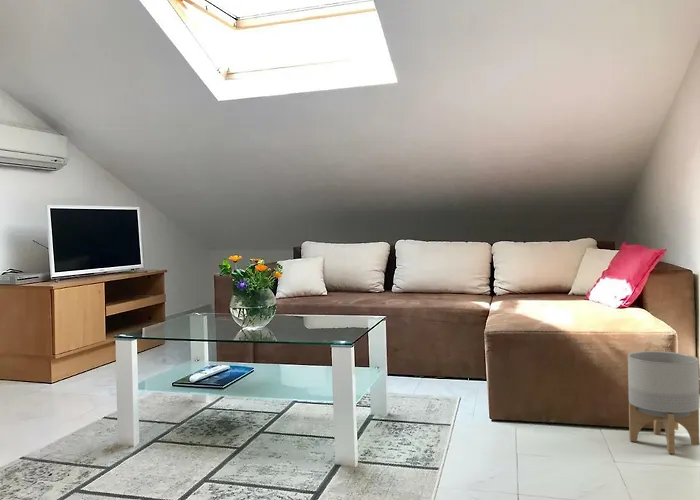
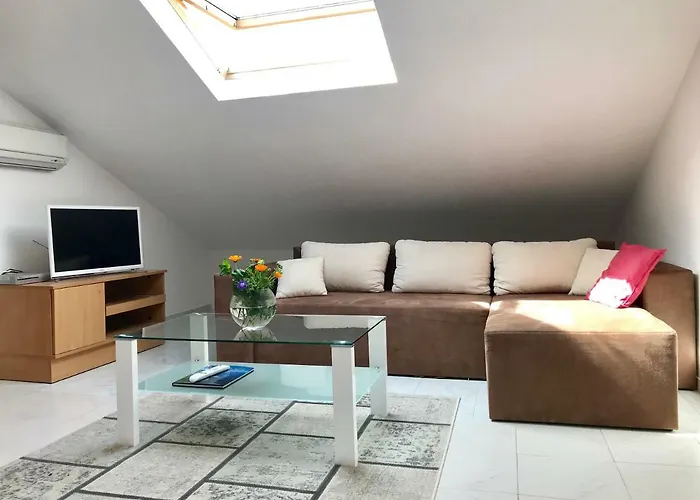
- planter [627,350,700,454]
